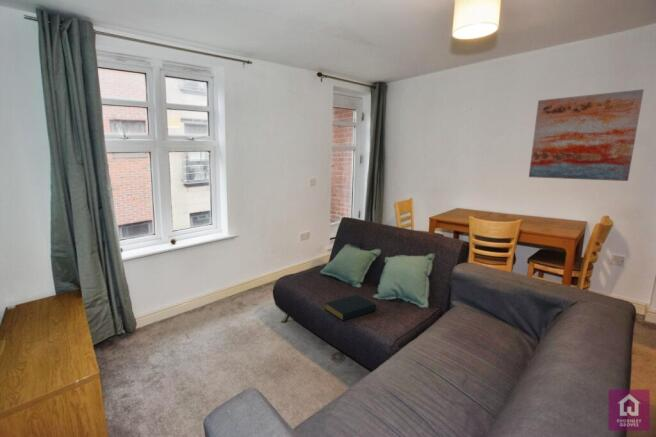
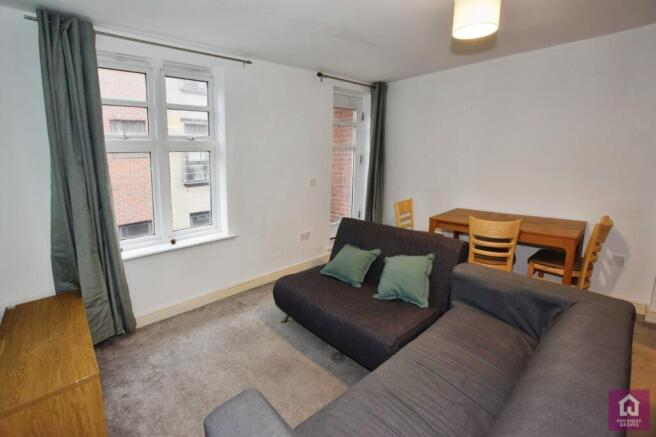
- wall art [528,88,645,182]
- hardback book [325,294,377,322]
